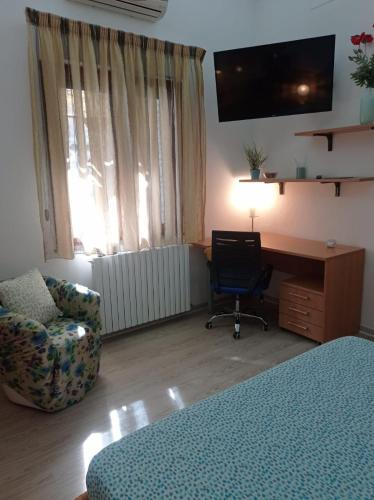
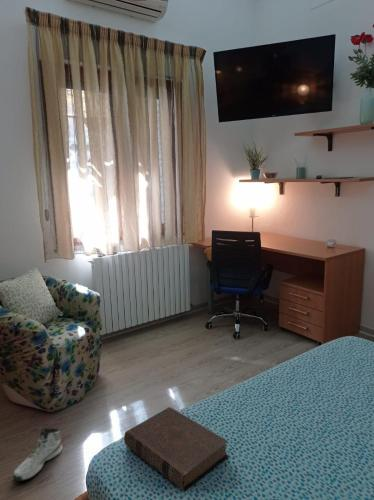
+ book [123,406,229,492]
+ sneaker [12,427,63,482]
